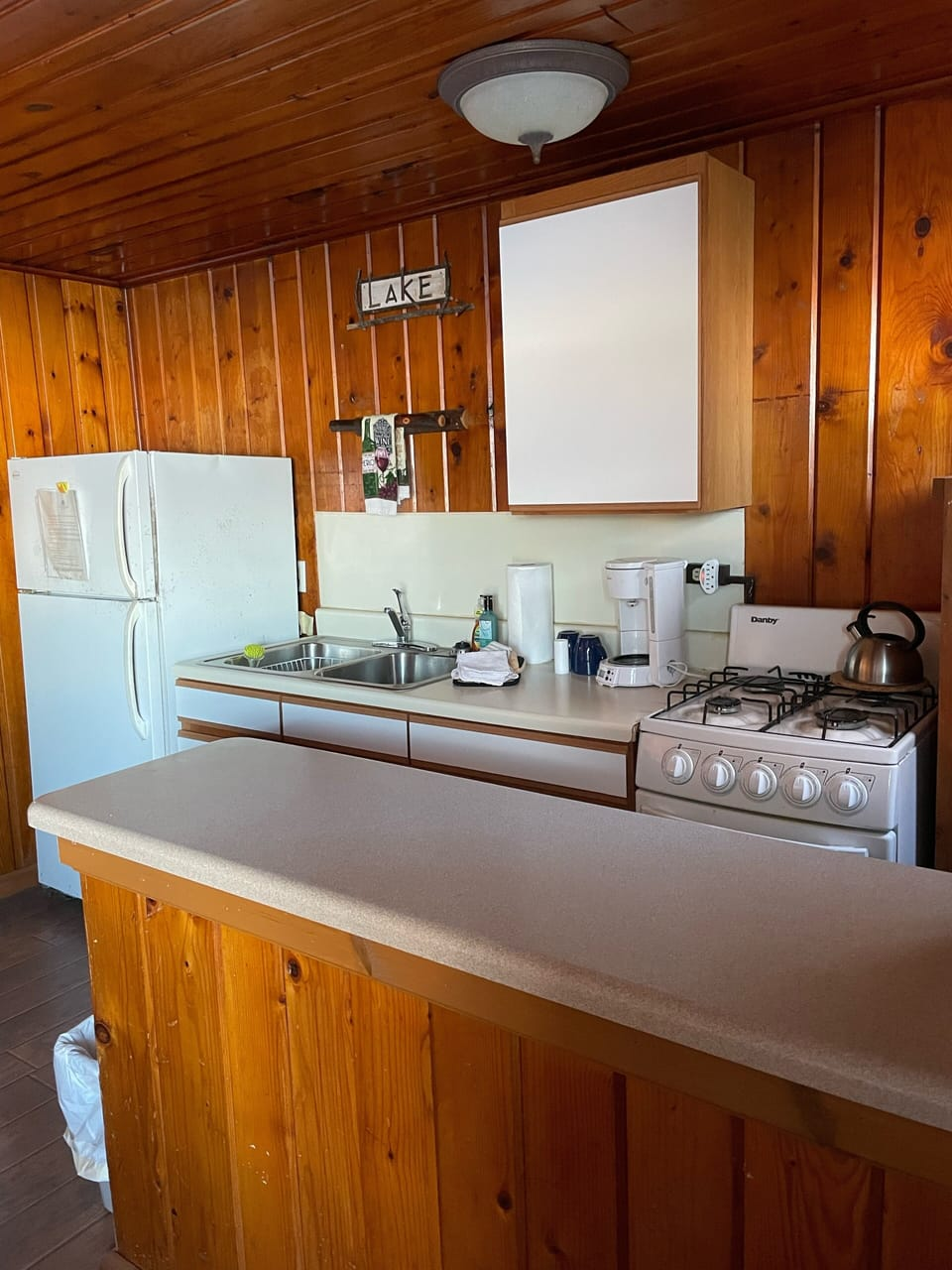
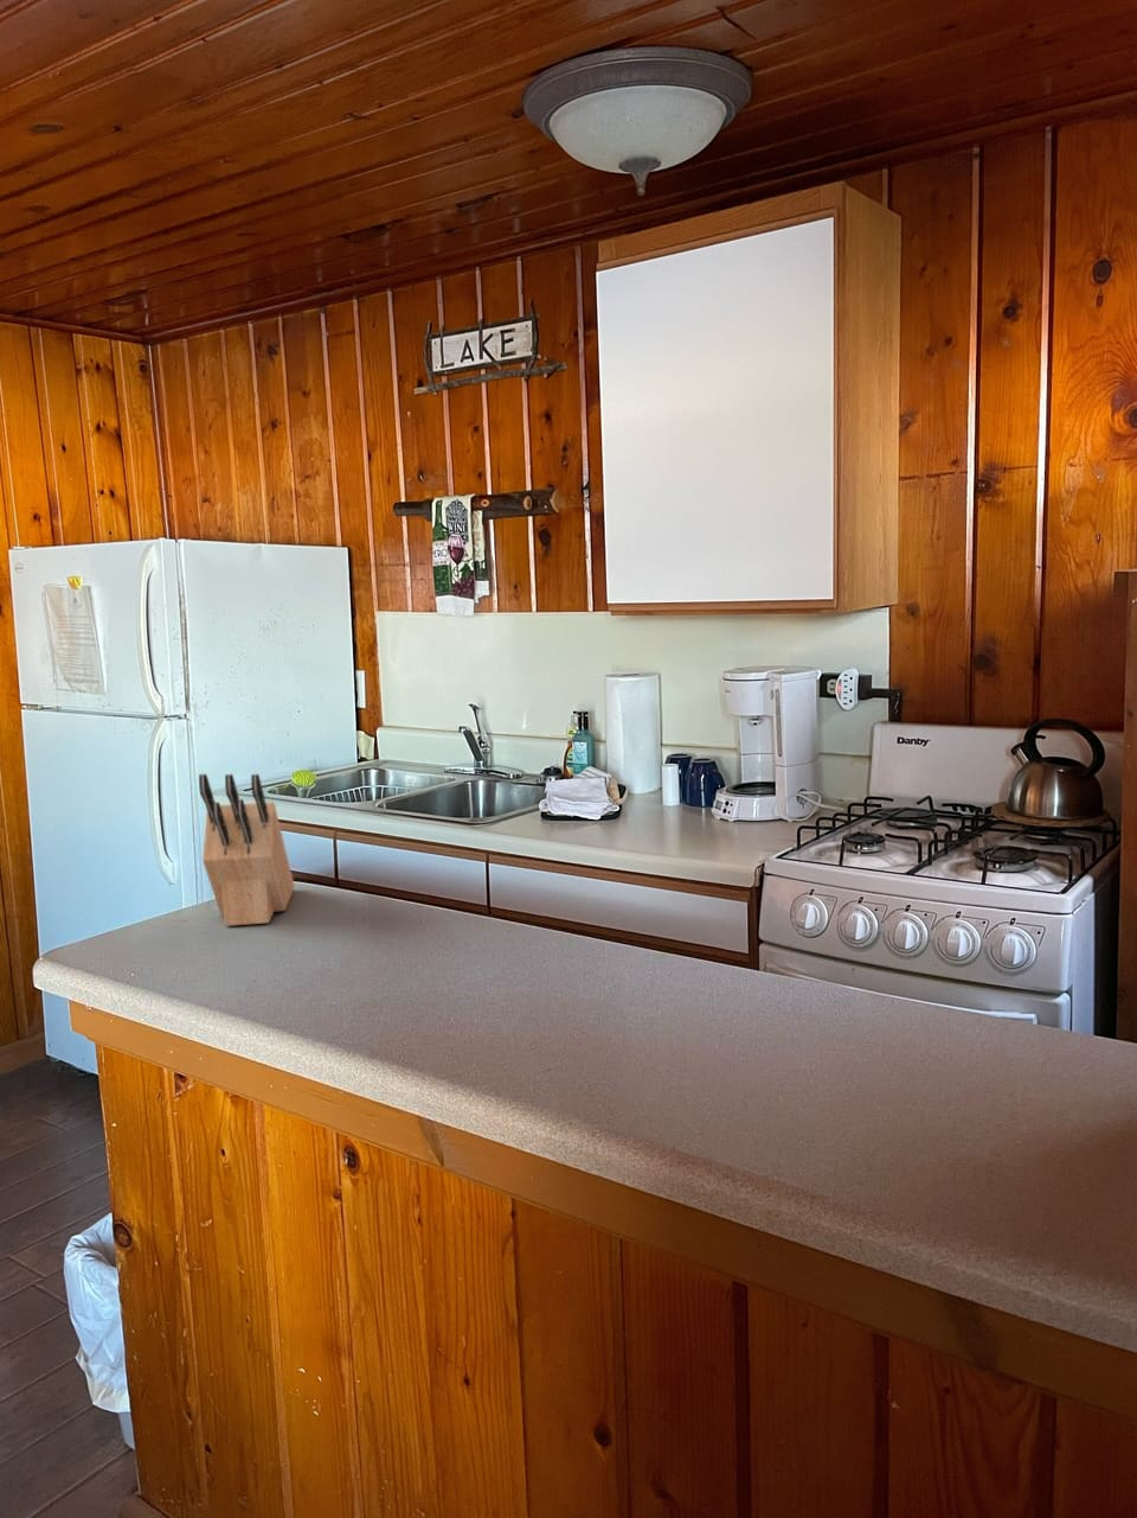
+ knife block [198,773,295,928]
